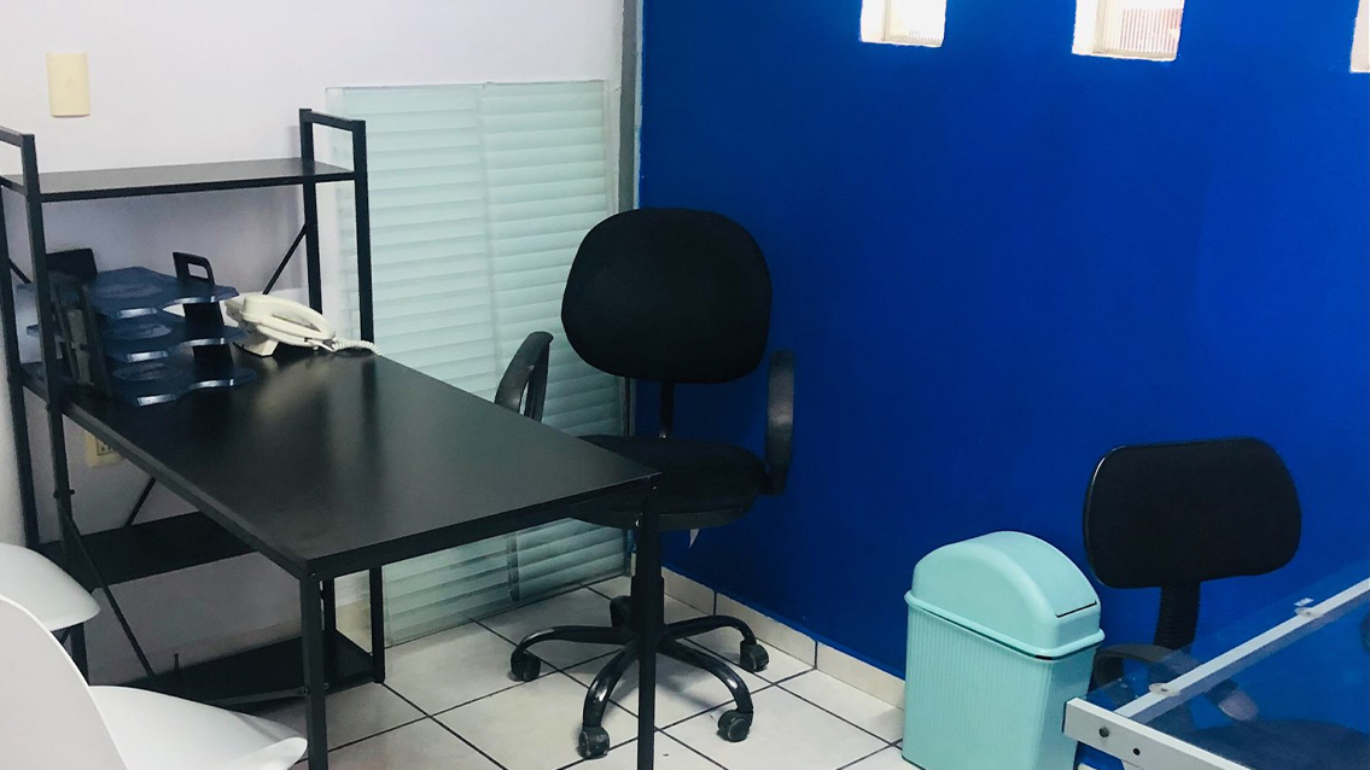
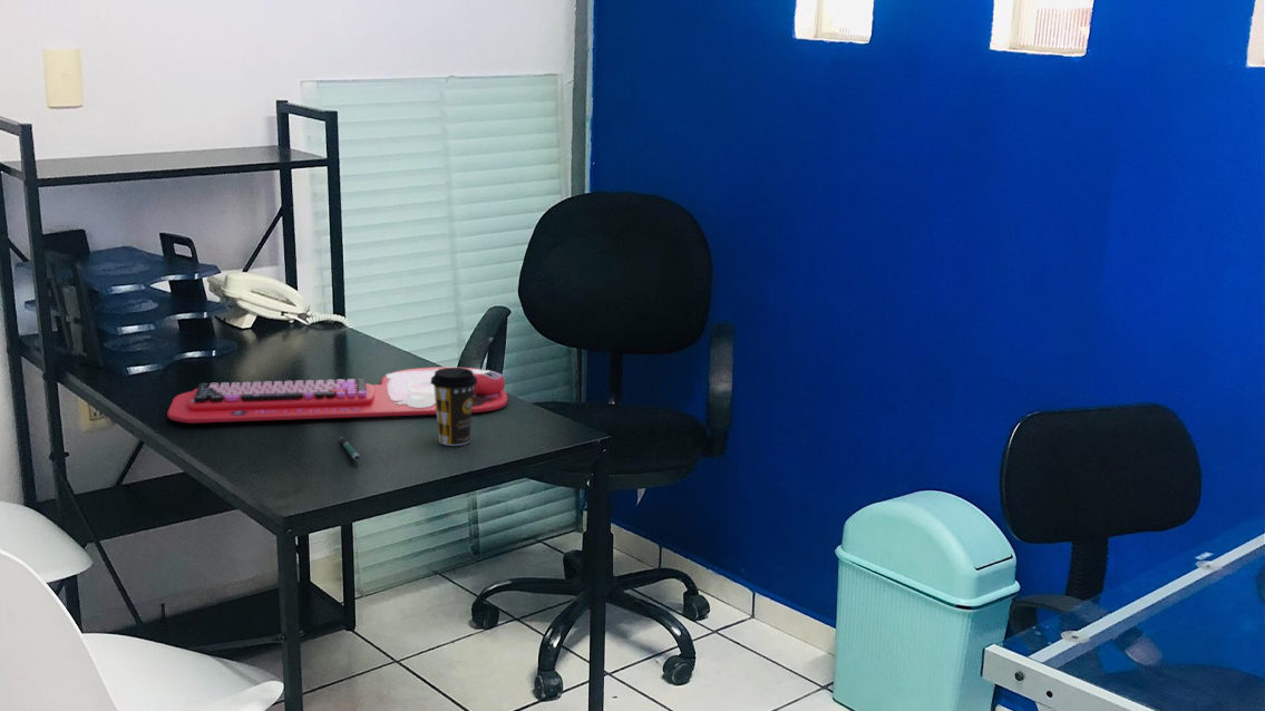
+ pen [339,436,360,461]
+ keyboard [166,367,509,425]
+ coffee cup [430,367,477,447]
